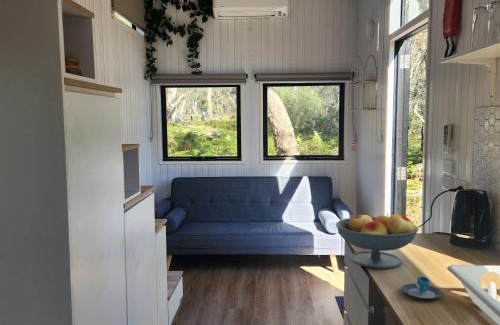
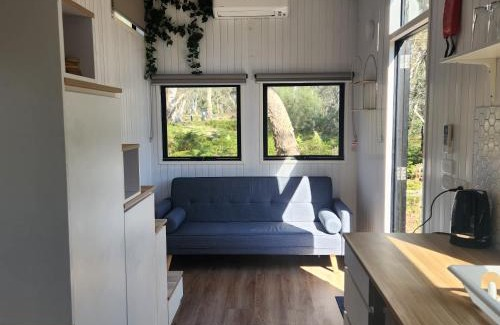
- fruit bowl [335,213,419,270]
- mug [400,275,443,300]
